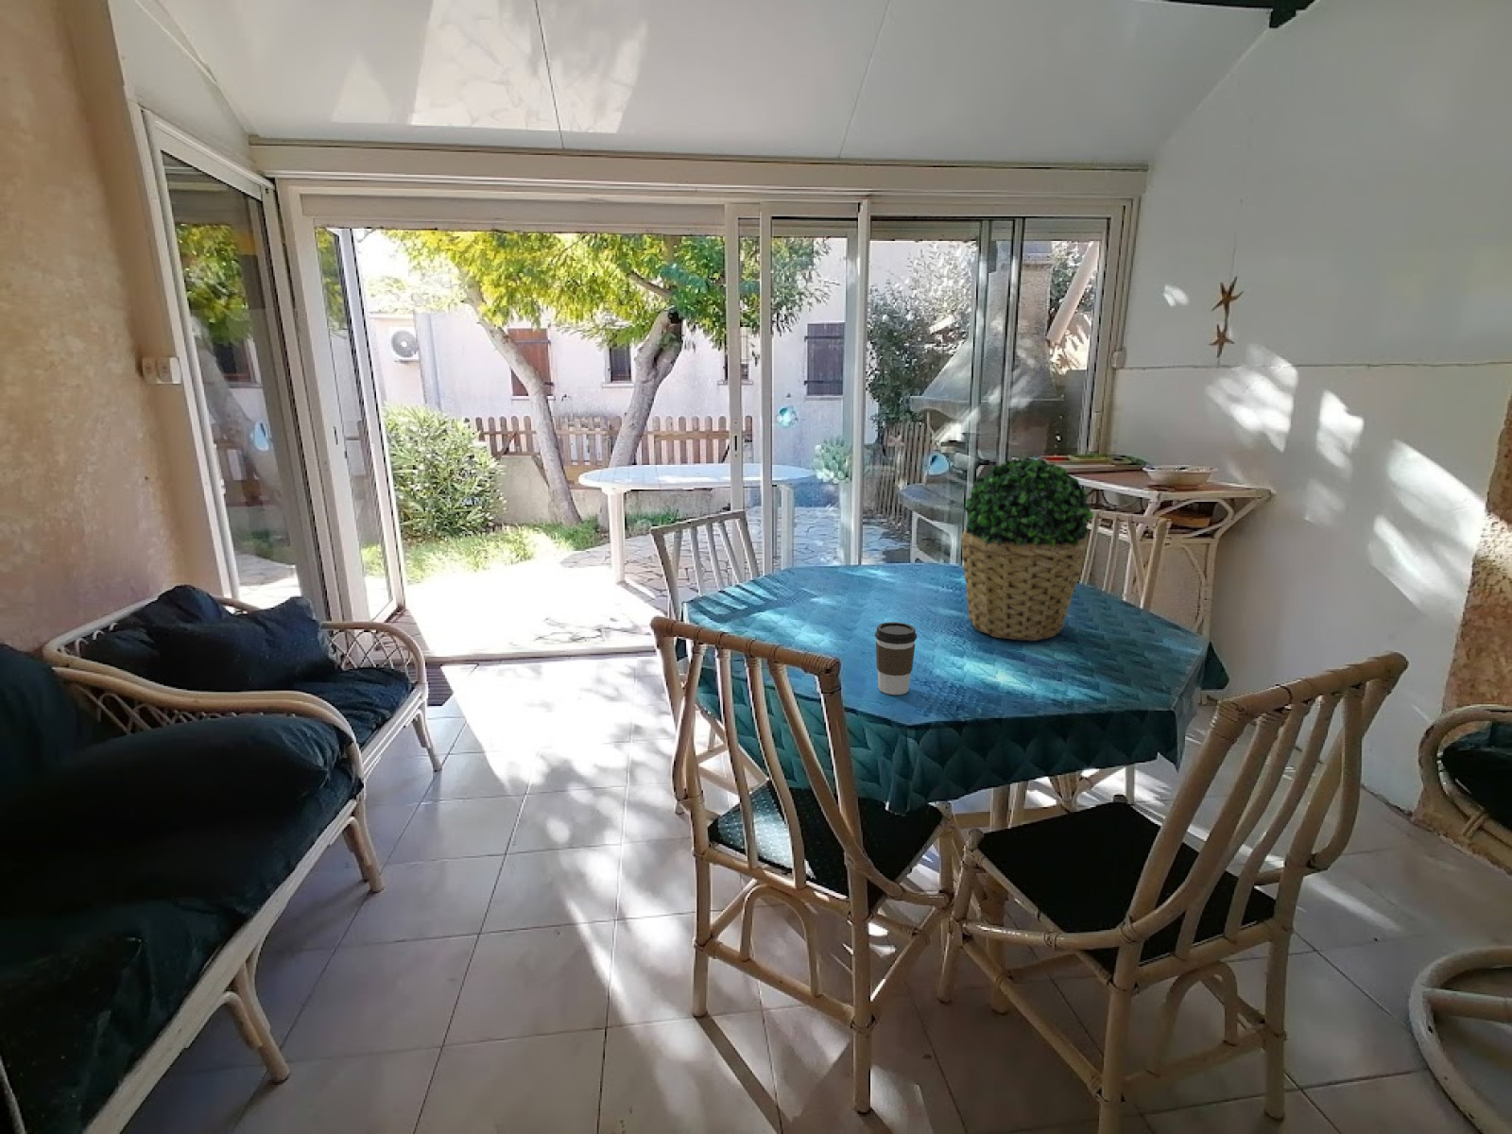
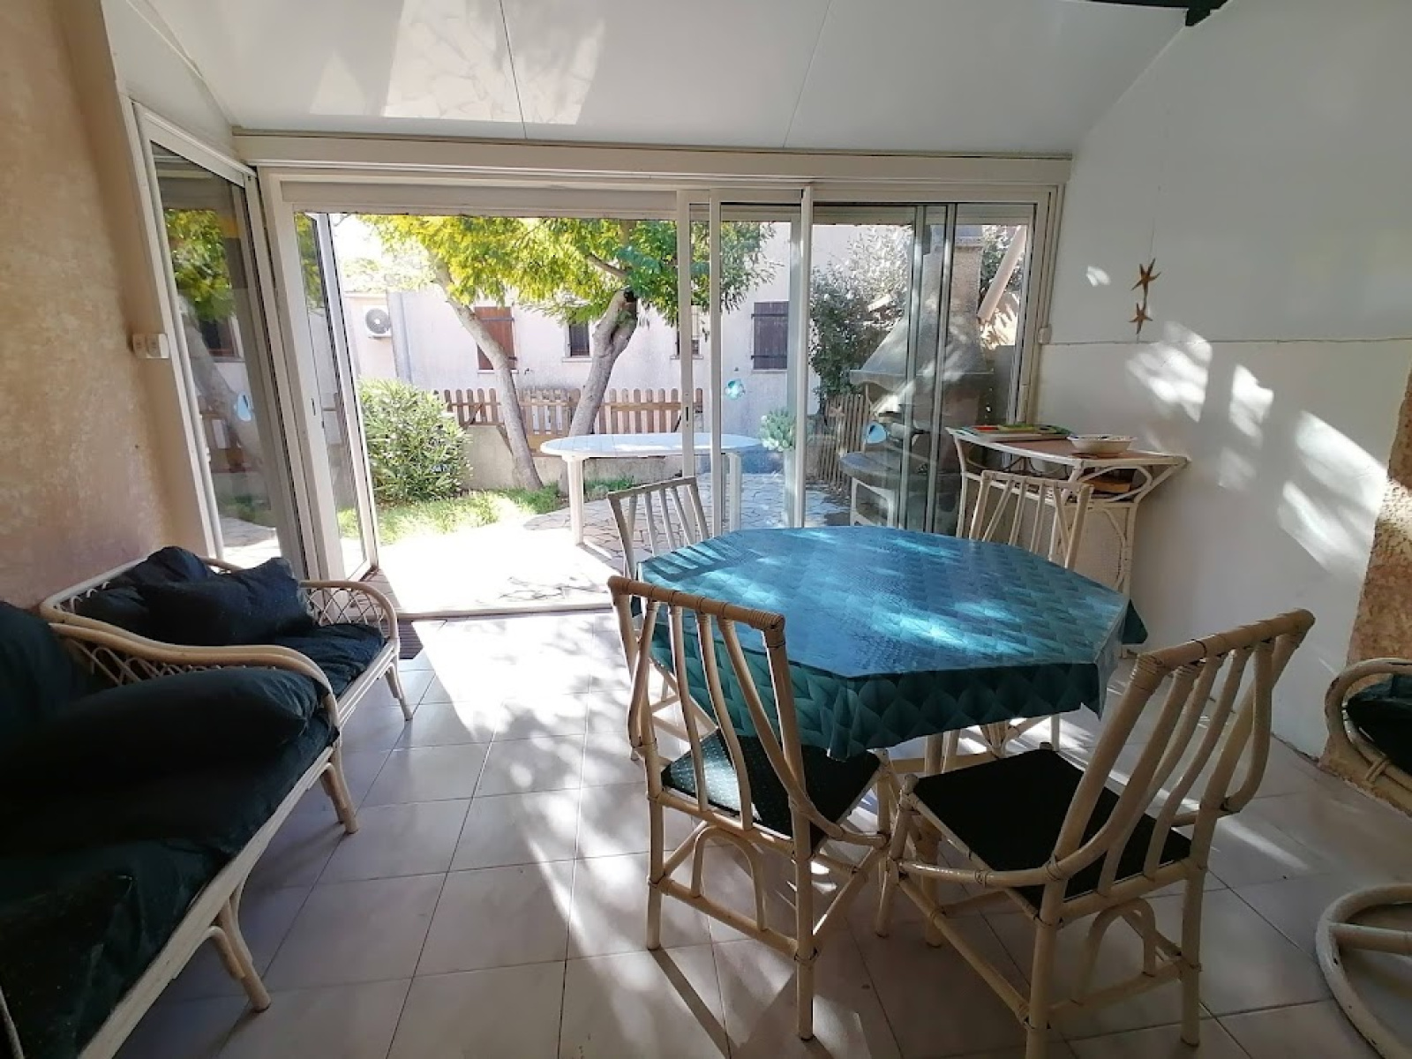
- potted plant [960,456,1094,642]
- coffee cup [874,622,918,696]
